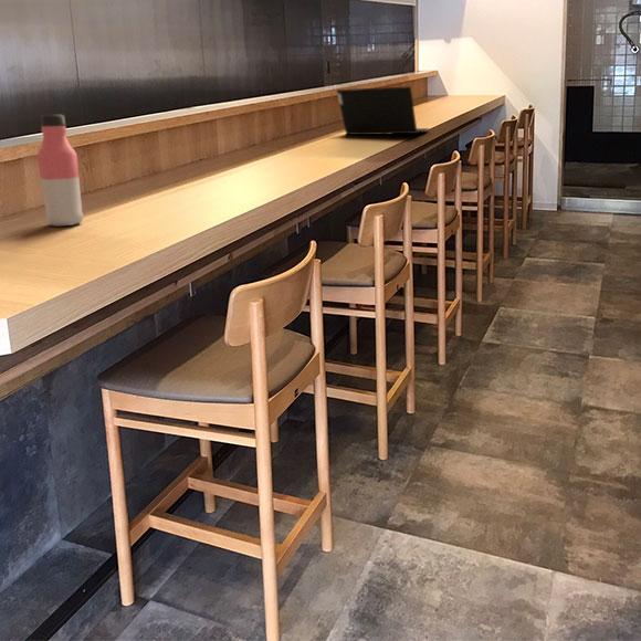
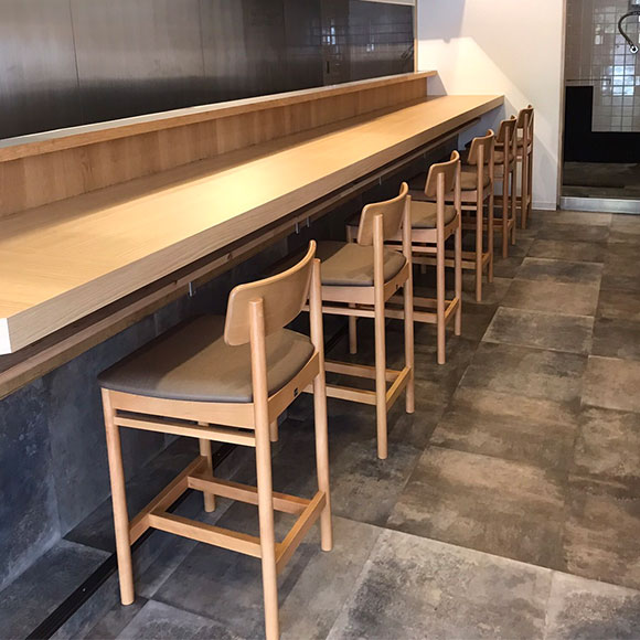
- water bottle [36,114,85,227]
- laptop computer [336,85,431,136]
